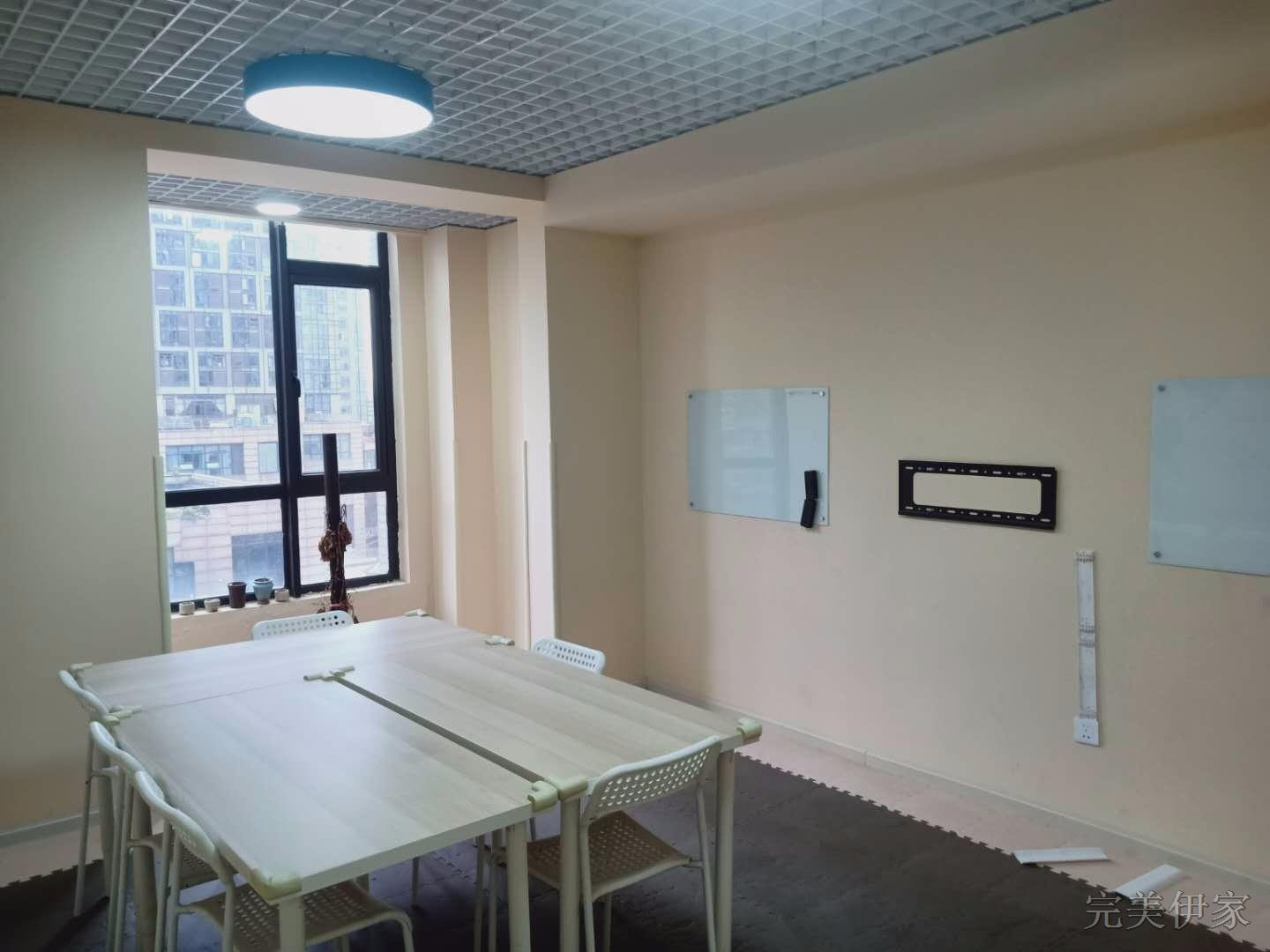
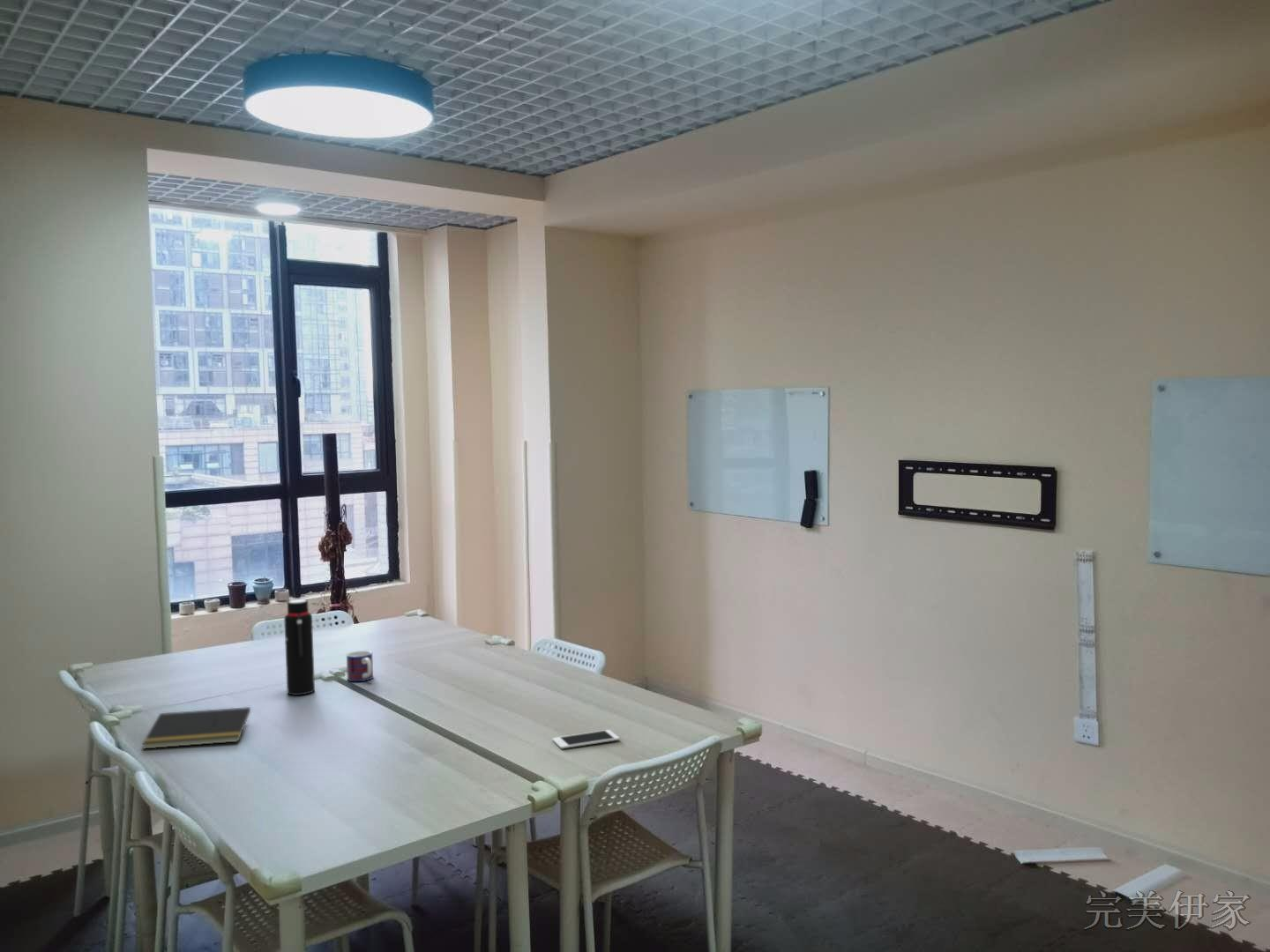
+ cell phone [551,729,620,749]
+ water bottle [283,599,316,696]
+ mug [346,650,374,682]
+ notepad [141,706,251,750]
